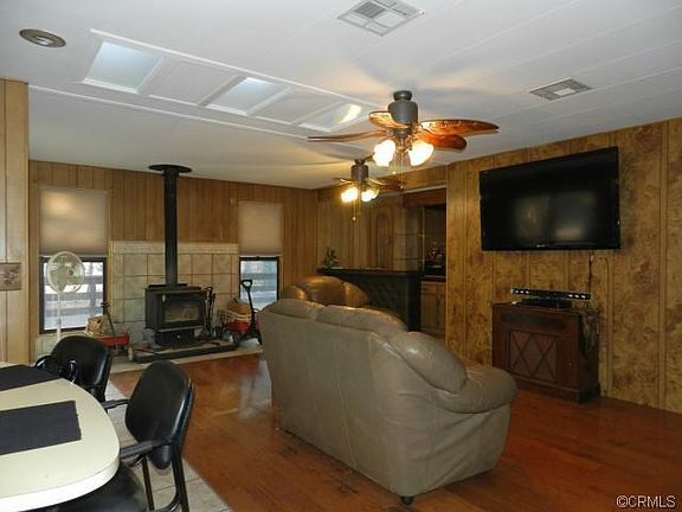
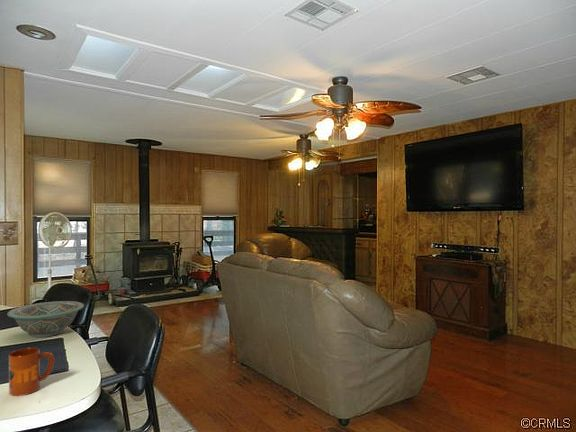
+ mug [8,347,55,397]
+ decorative bowl [6,300,85,338]
